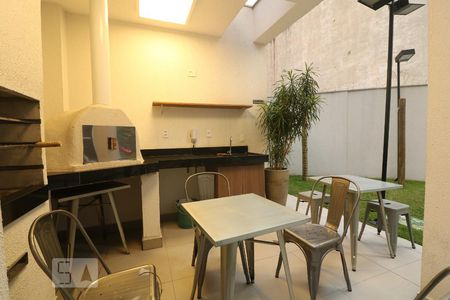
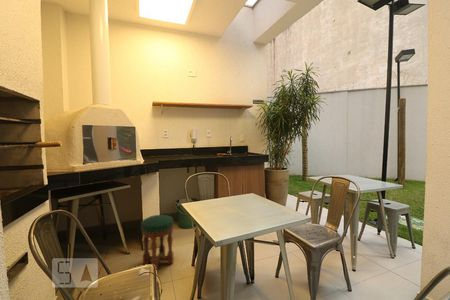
+ stool [140,214,175,271]
